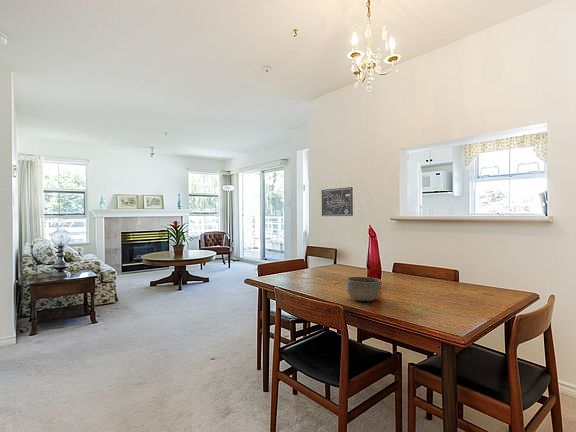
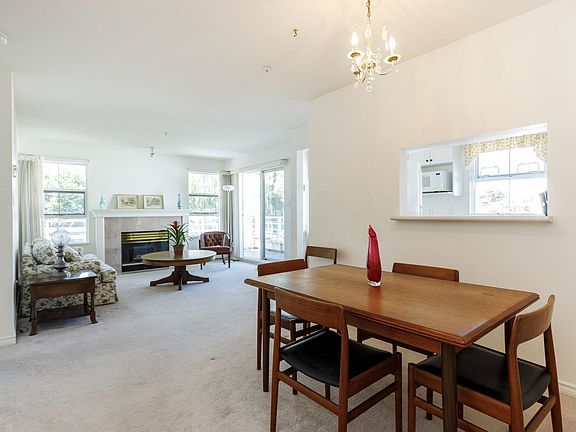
- wall art [321,186,354,217]
- bowl [345,276,382,302]
